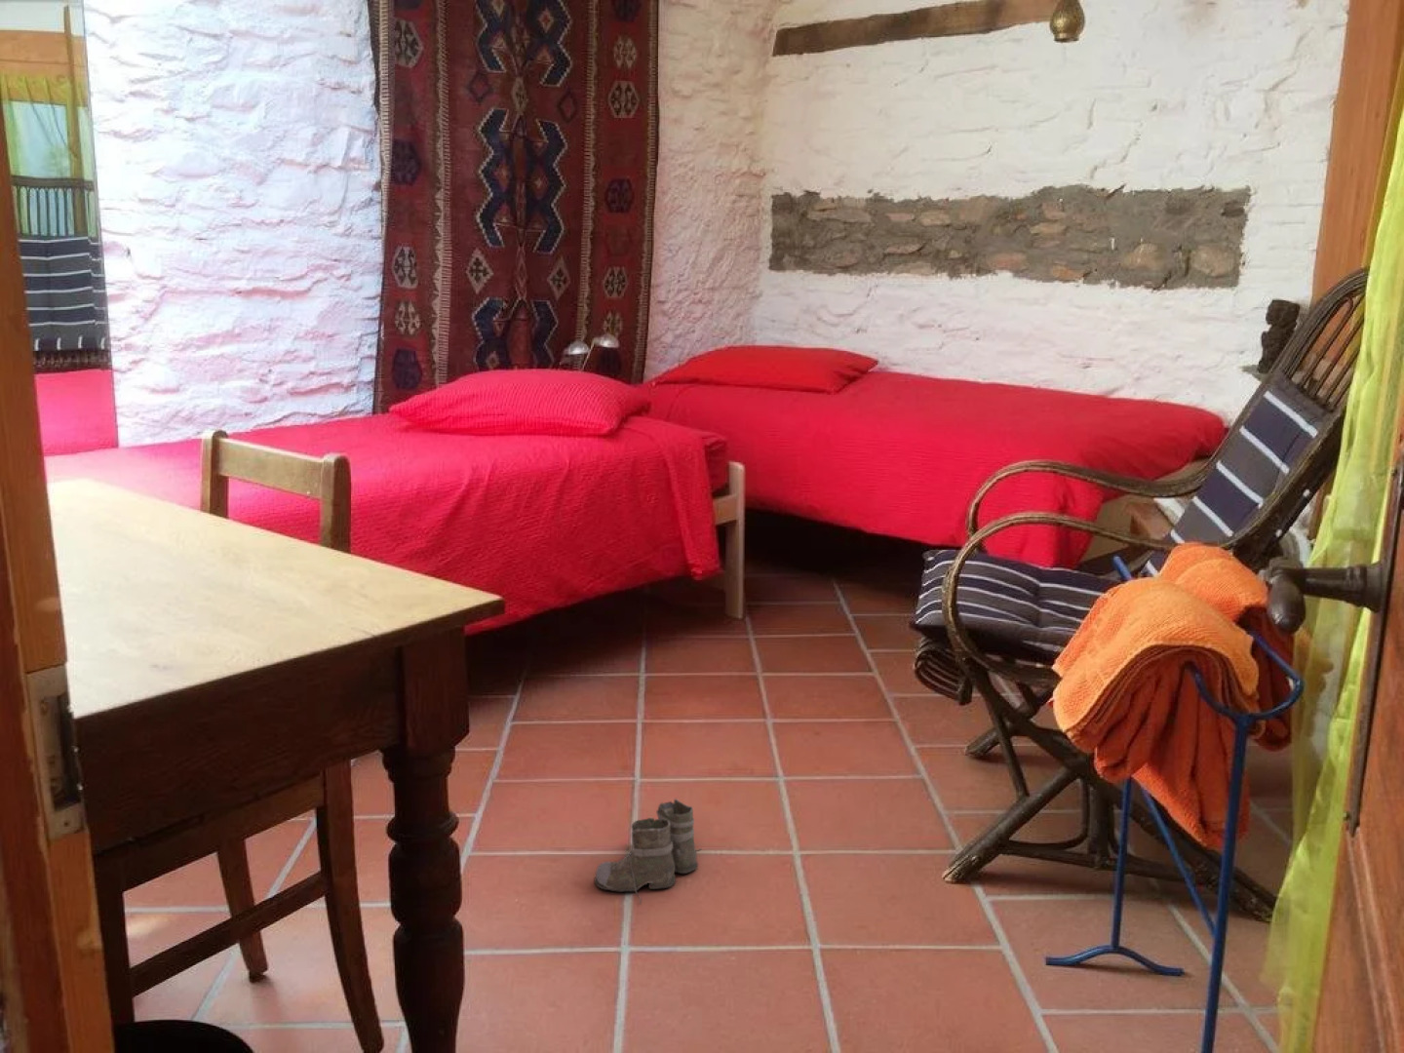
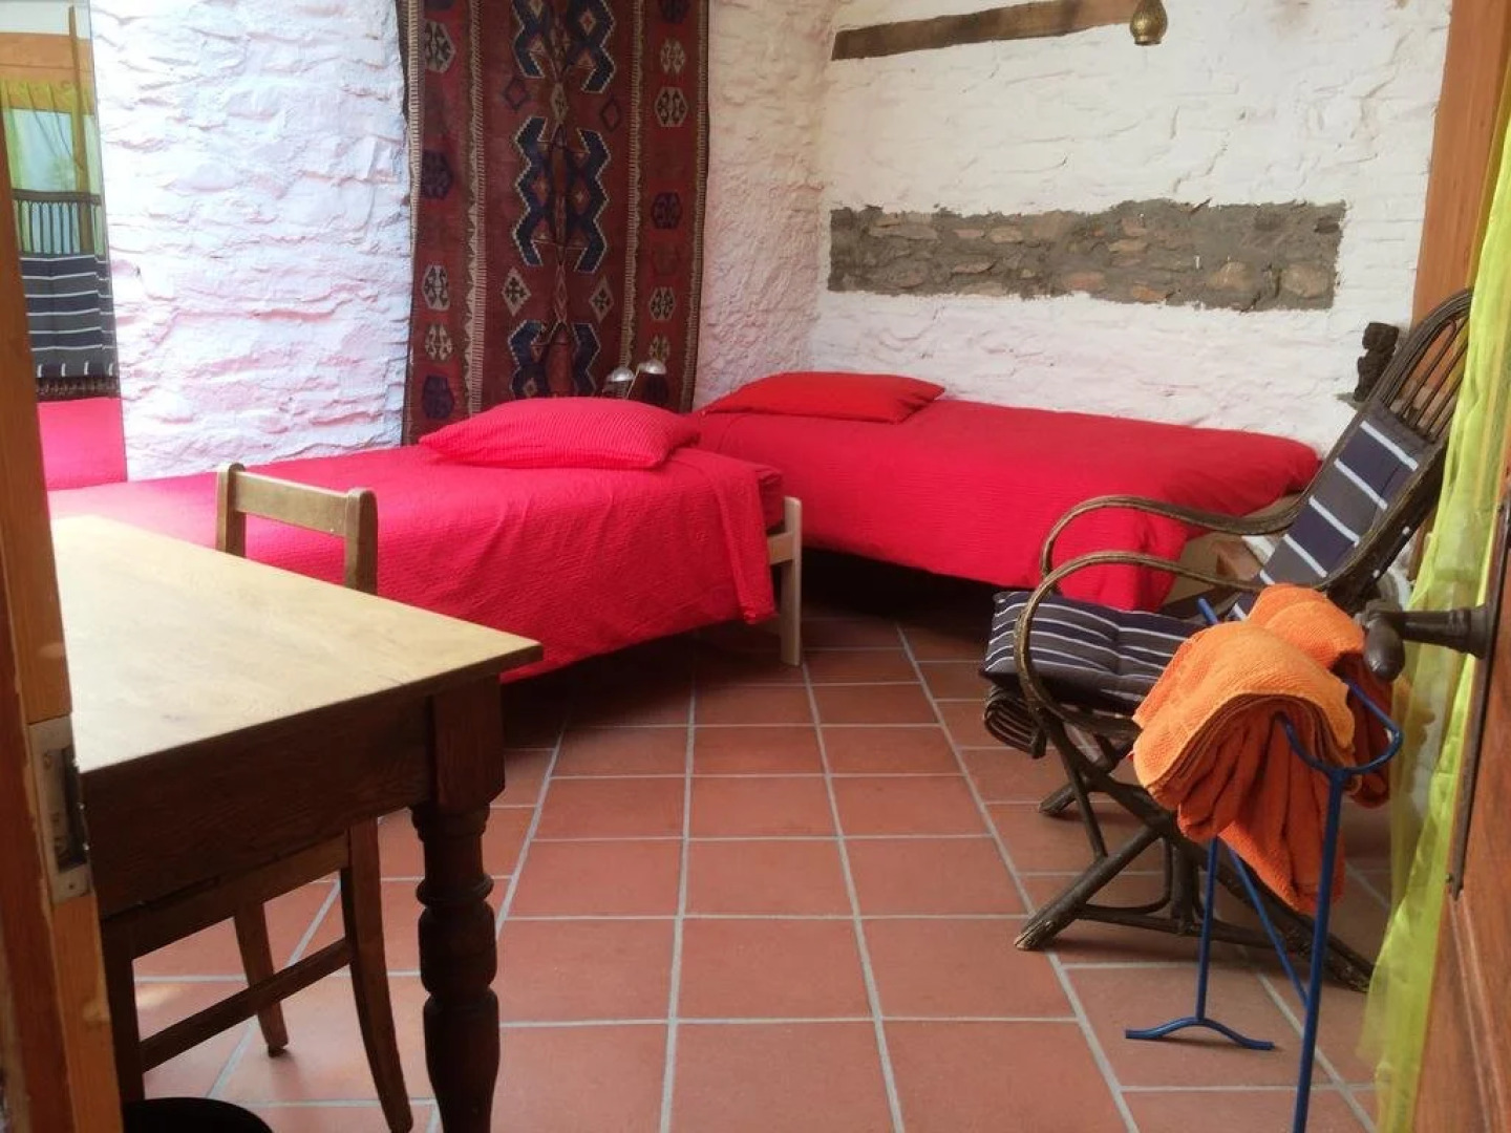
- boots [594,797,701,905]
